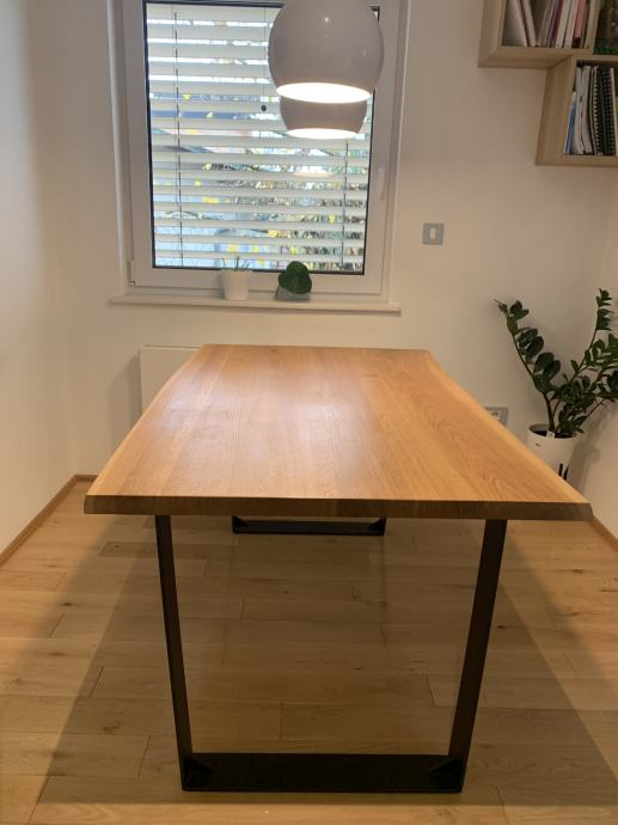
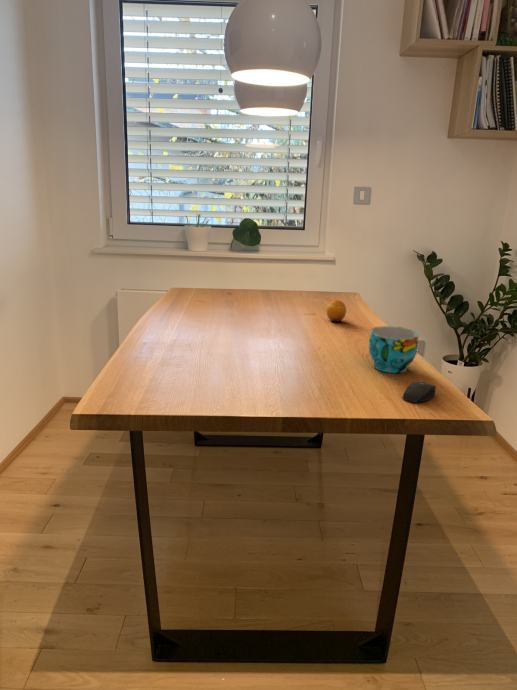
+ mouse [401,381,437,404]
+ cup [368,325,419,374]
+ fruit [326,299,347,323]
